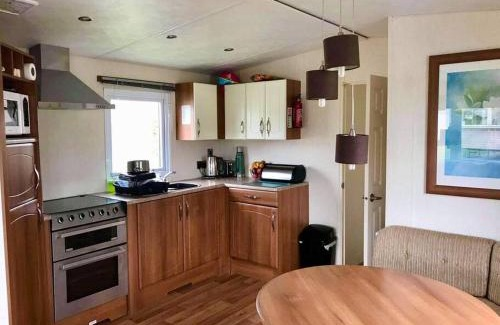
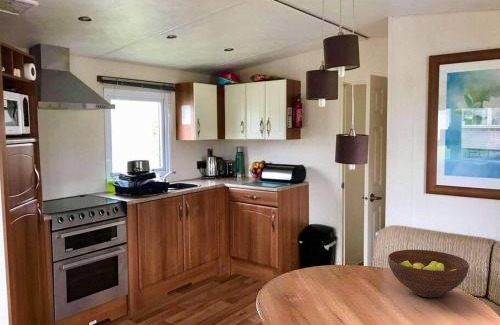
+ fruit bowl [387,249,470,298]
